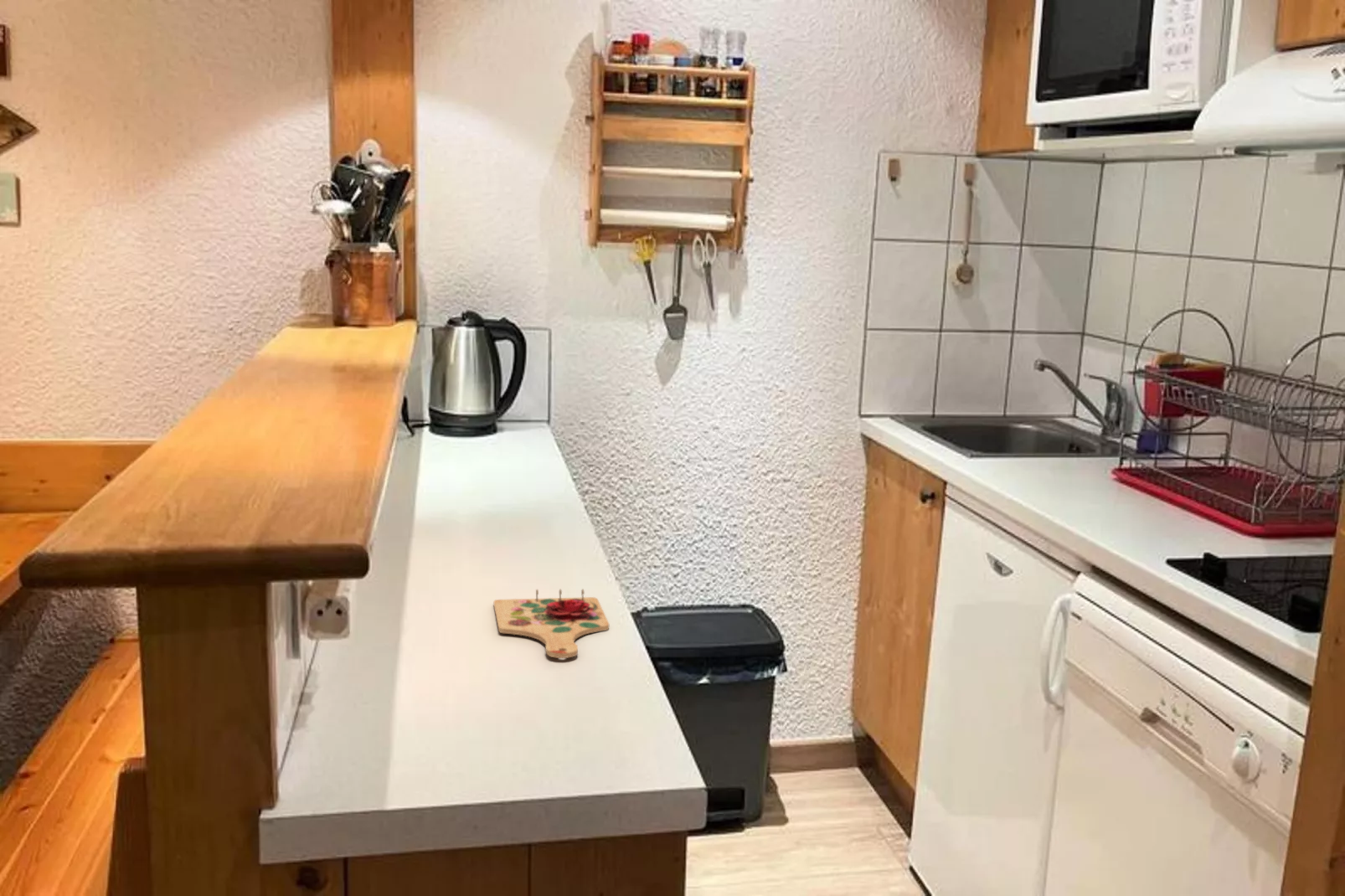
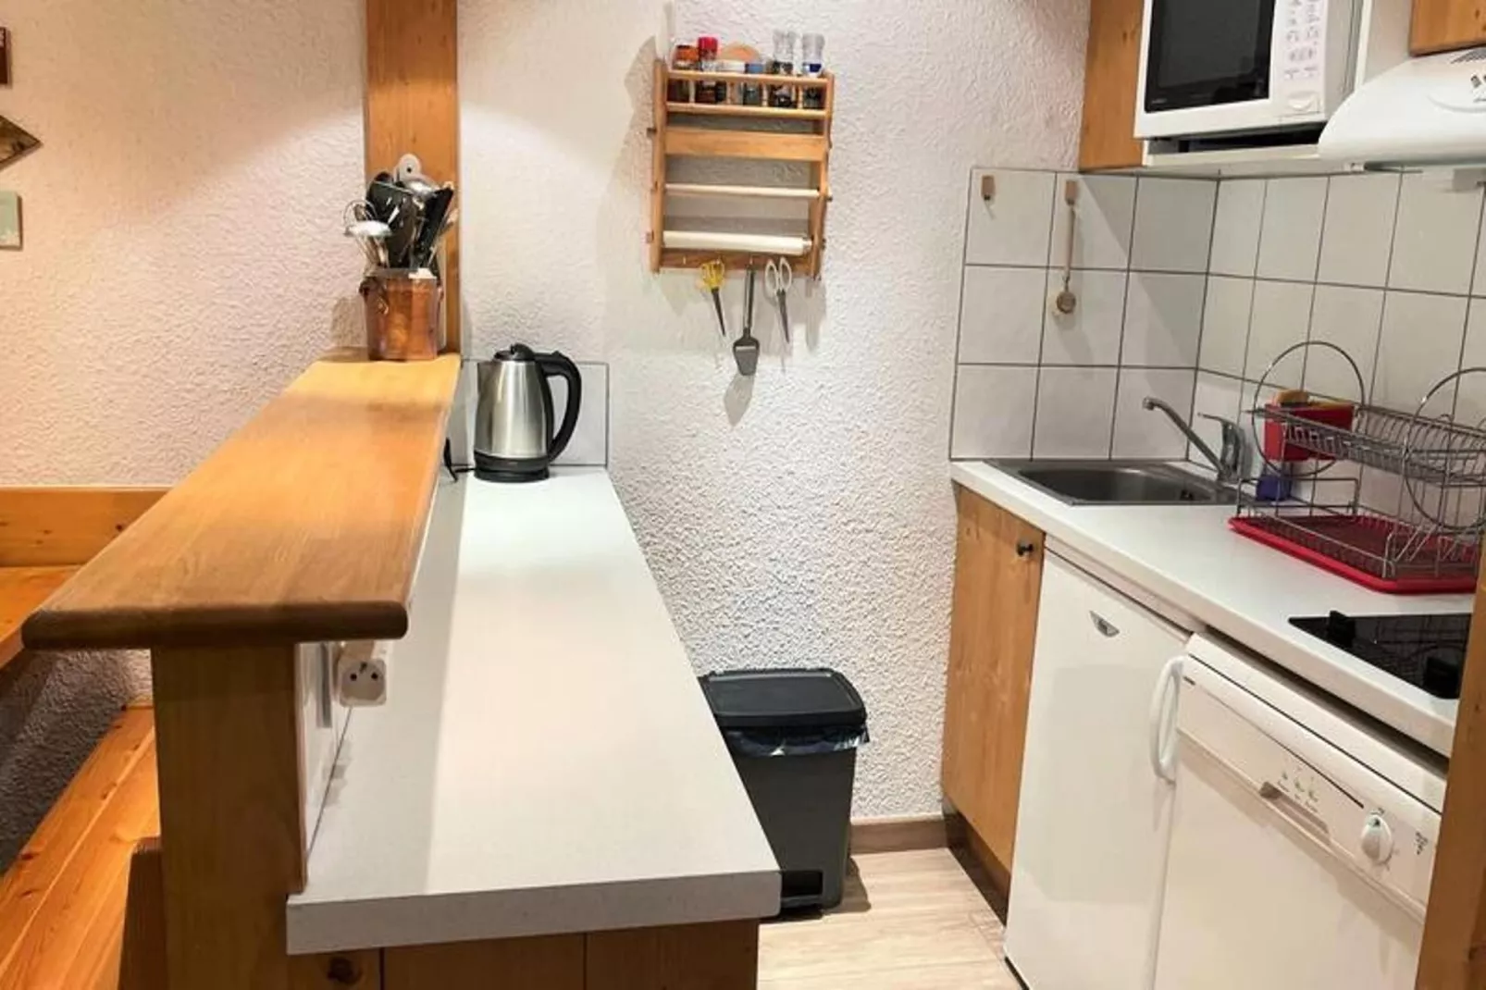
- cutting board [492,588,610,659]
